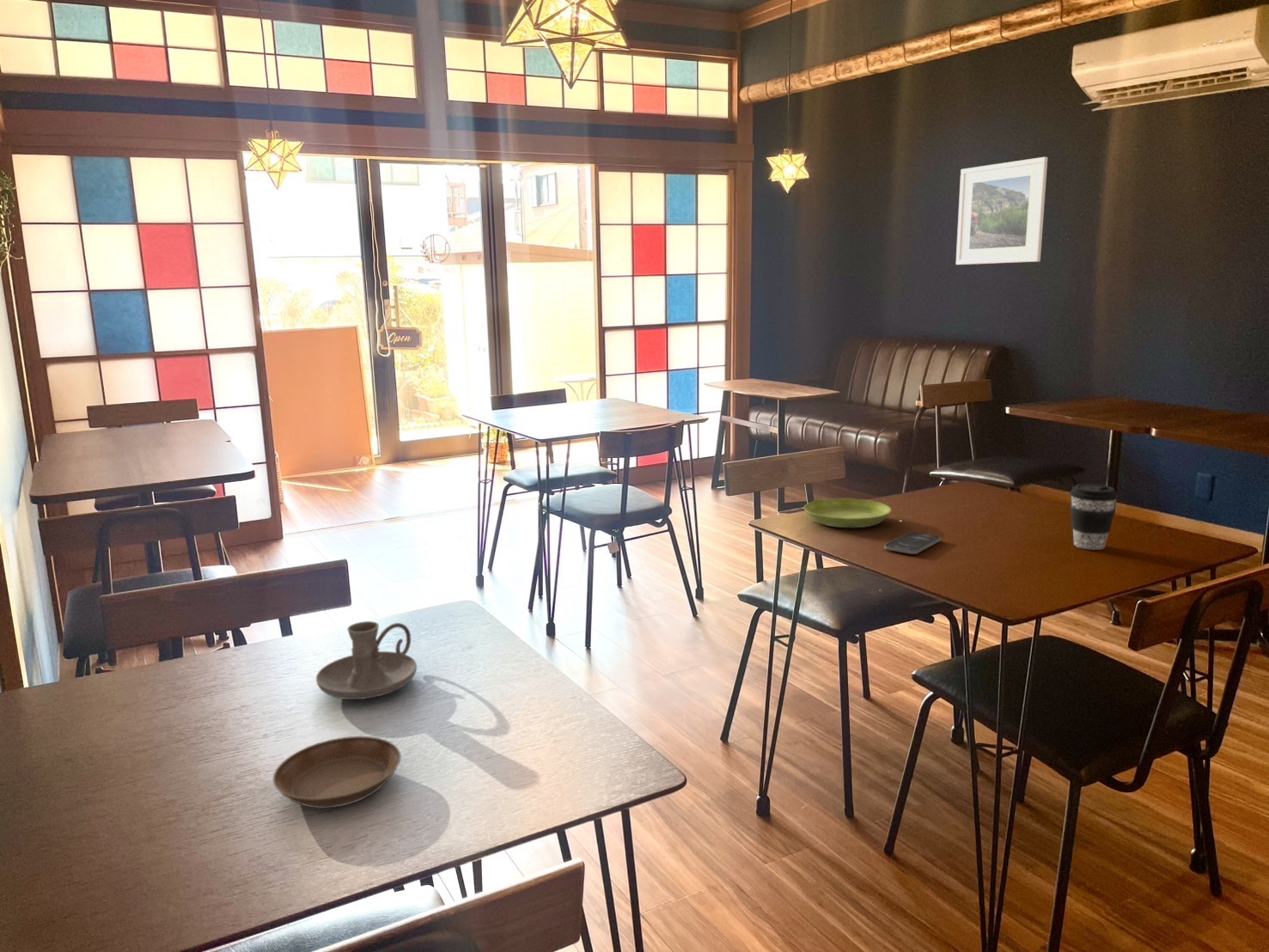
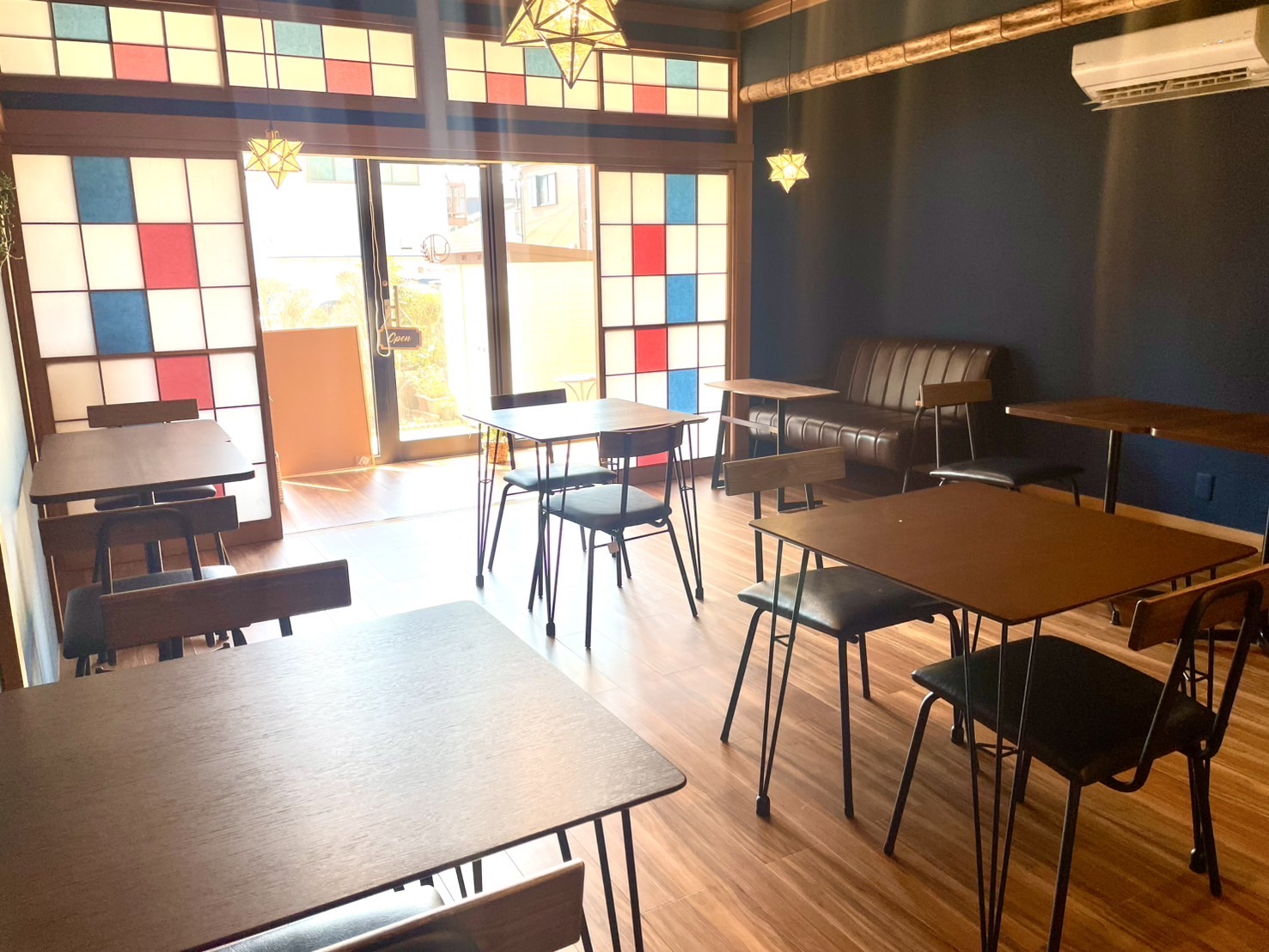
- saucer [803,497,892,528]
- candle holder [315,620,418,700]
- saucer [272,735,402,809]
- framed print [955,156,1048,265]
- smartphone [883,532,942,555]
- coffee cup [1069,483,1119,551]
